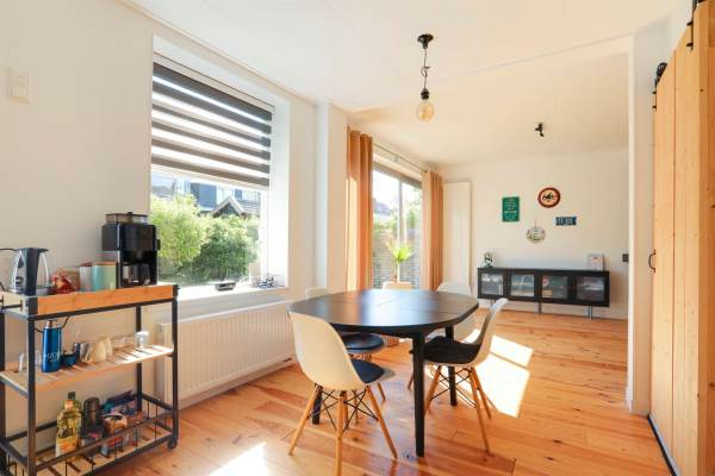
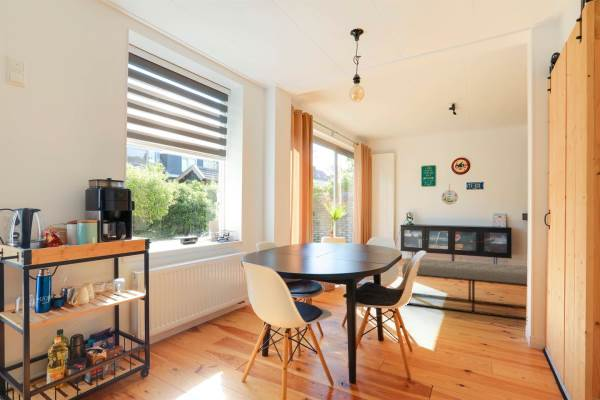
+ bench [401,257,528,321]
